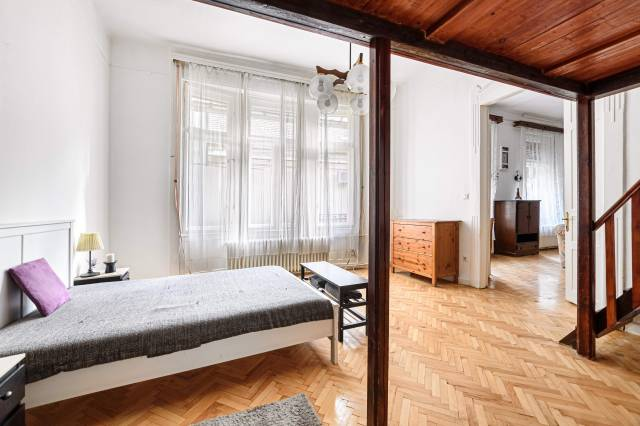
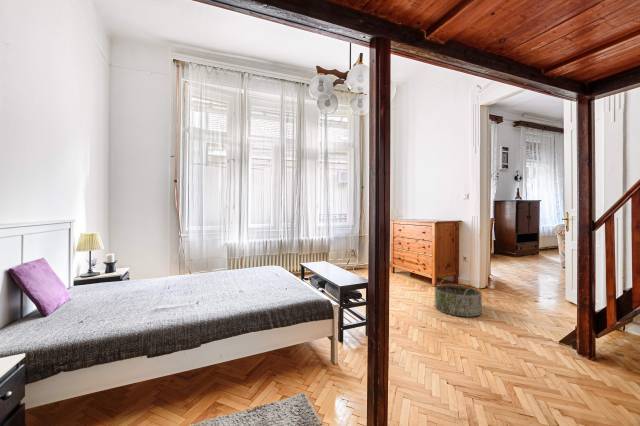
+ basket [434,278,483,318]
